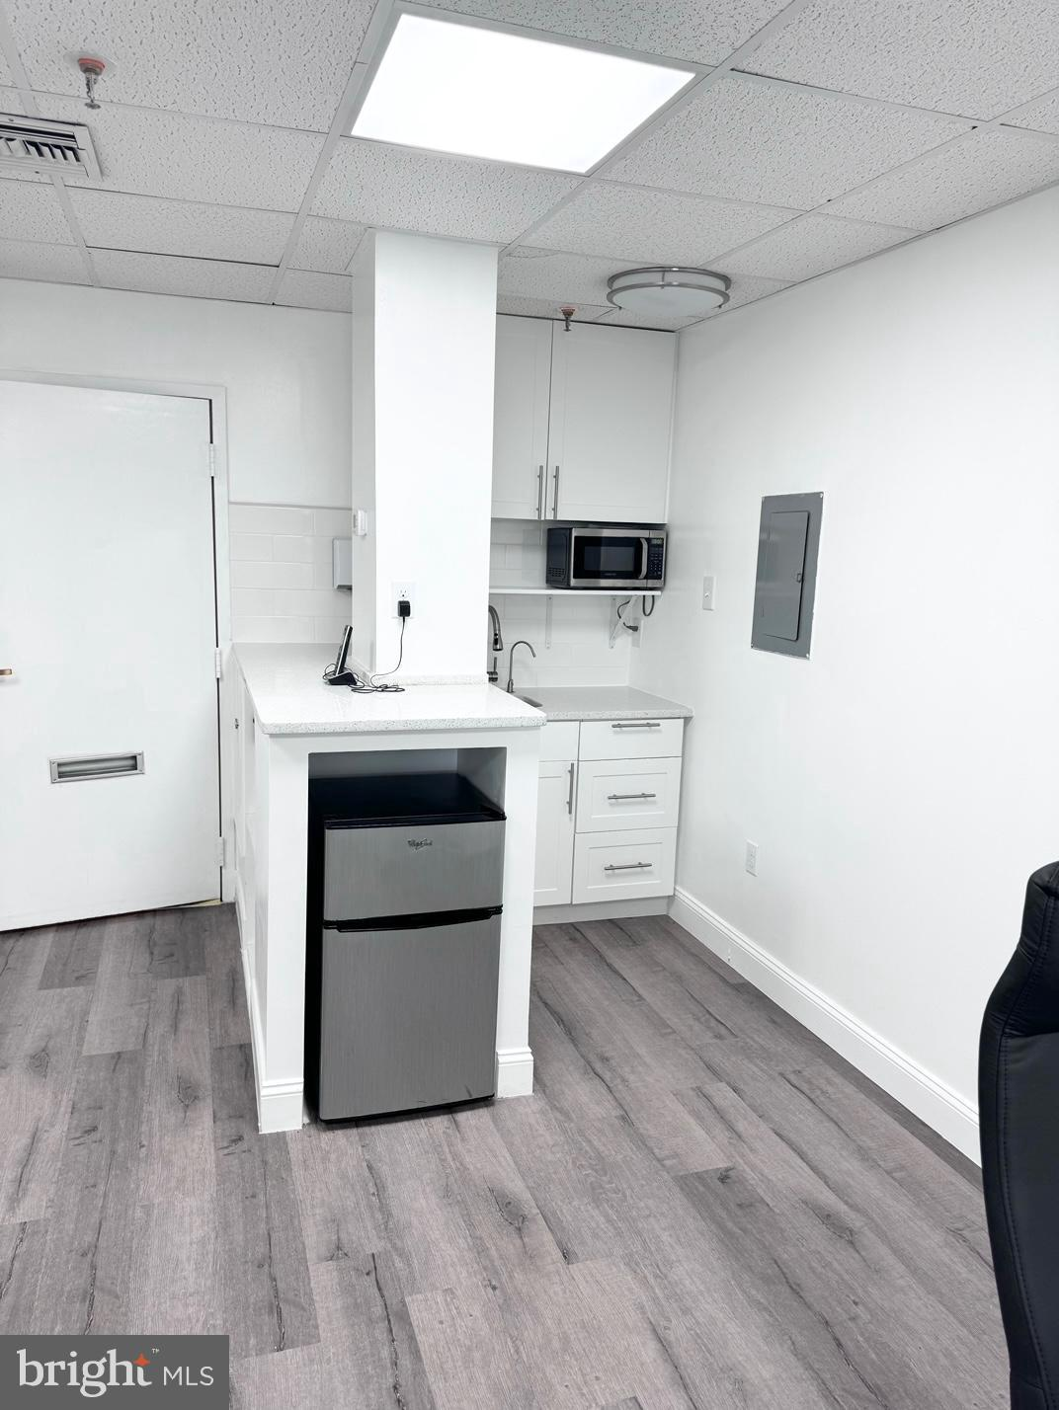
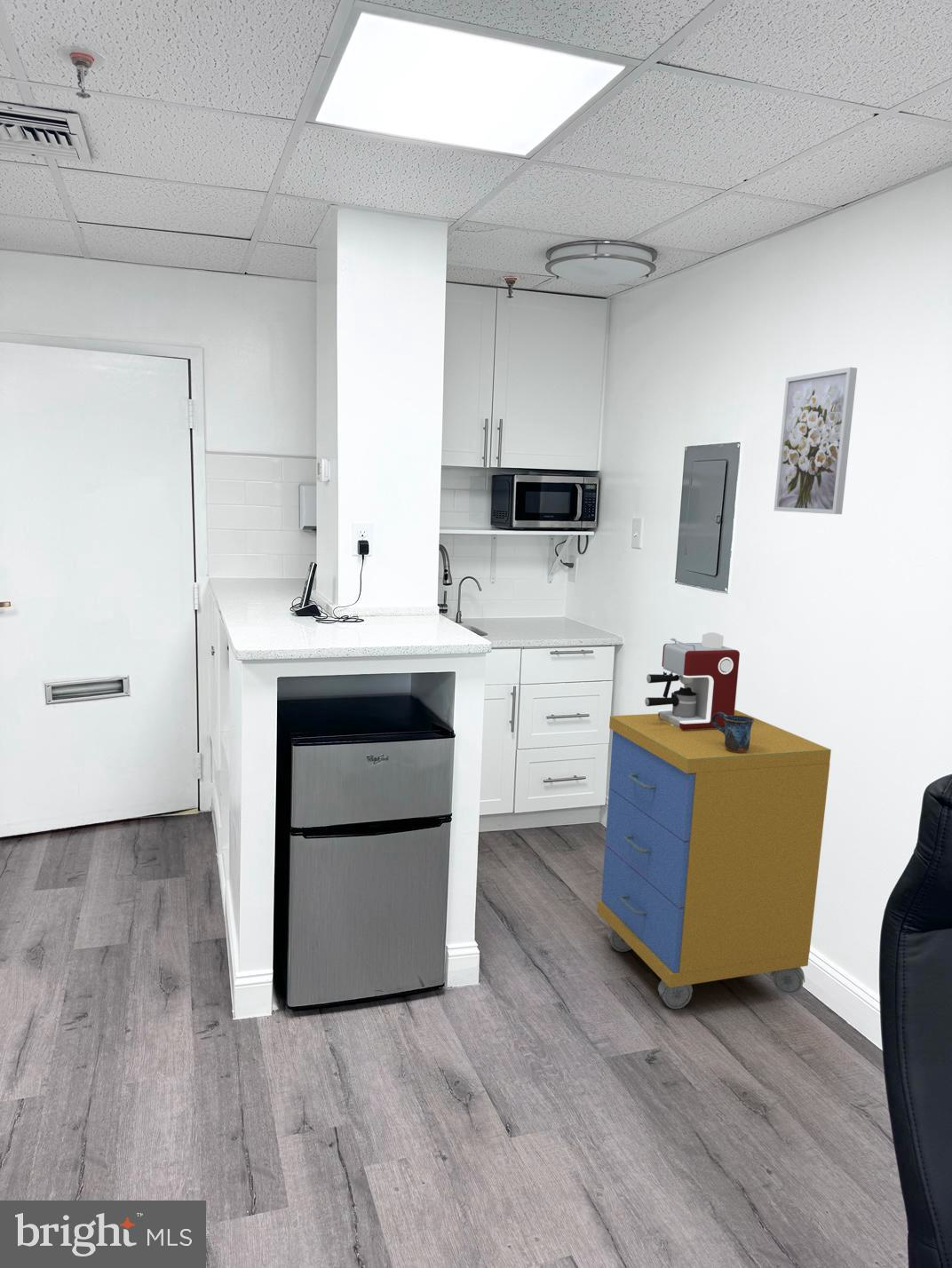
+ storage cabinet [596,709,832,1010]
+ mug [711,712,754,753]
+ coffee maker [644,631,741,730]
+ wall art [773,367,858,515]
